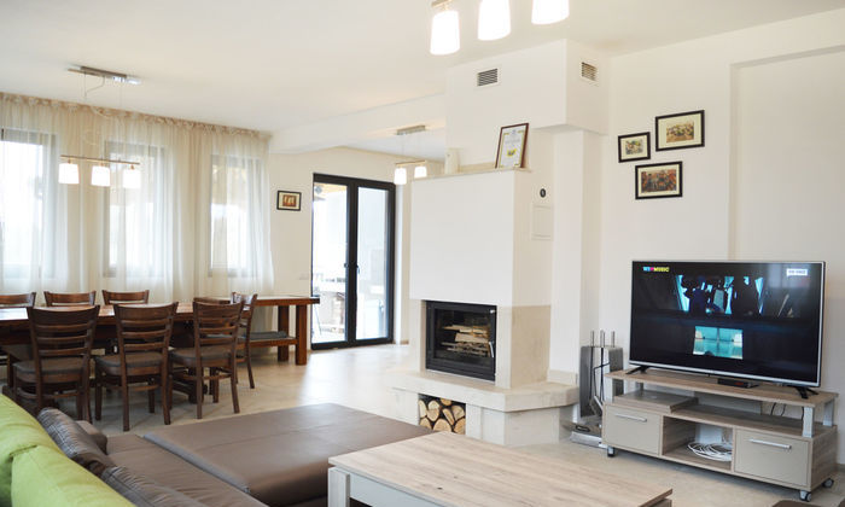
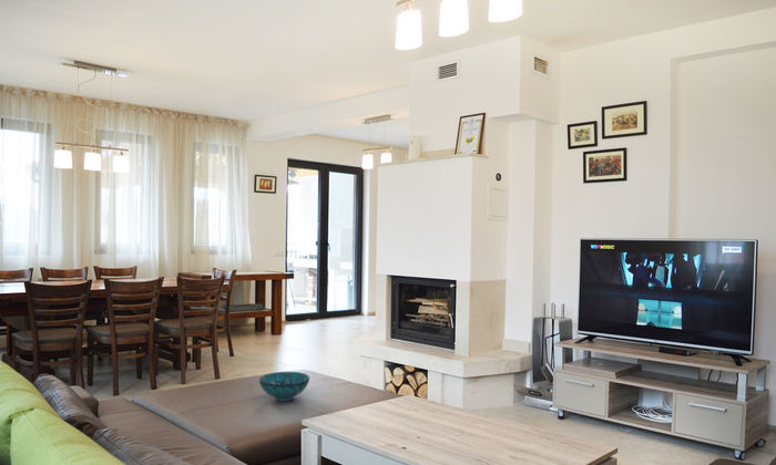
+ decorative bowl [258,371,310,402]
